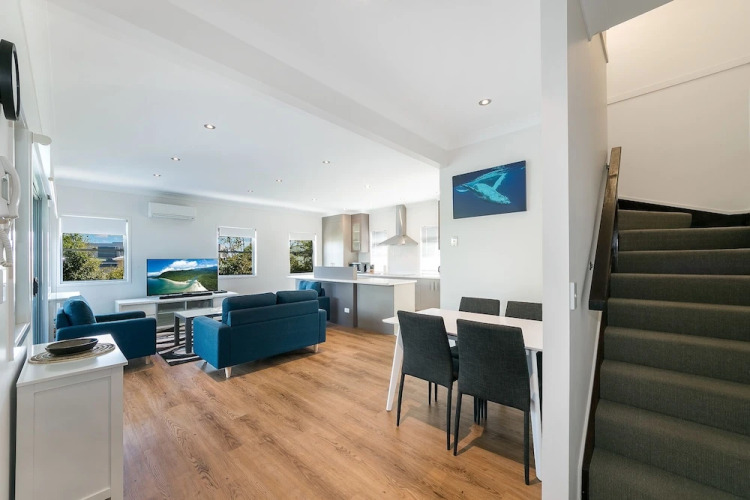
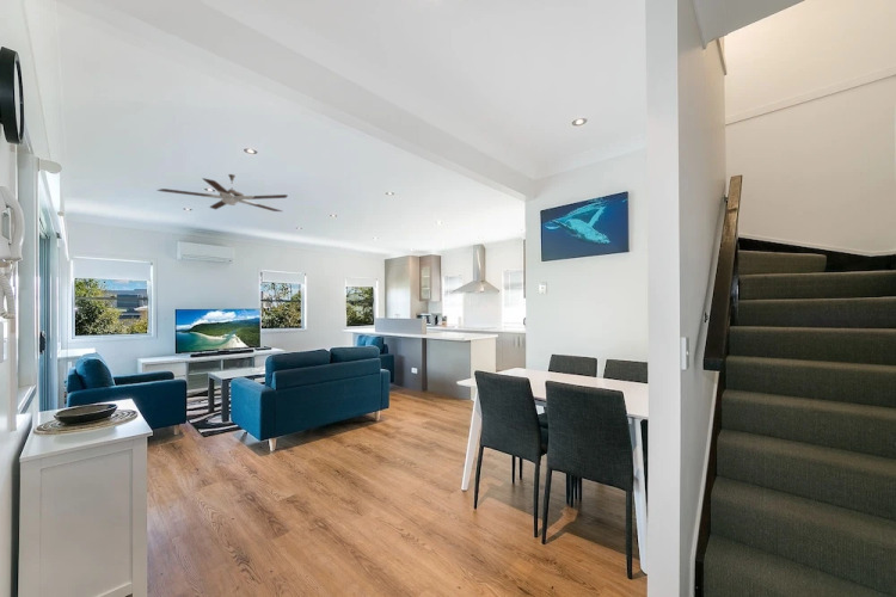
+ ceiling fan [155,173,289,213]
